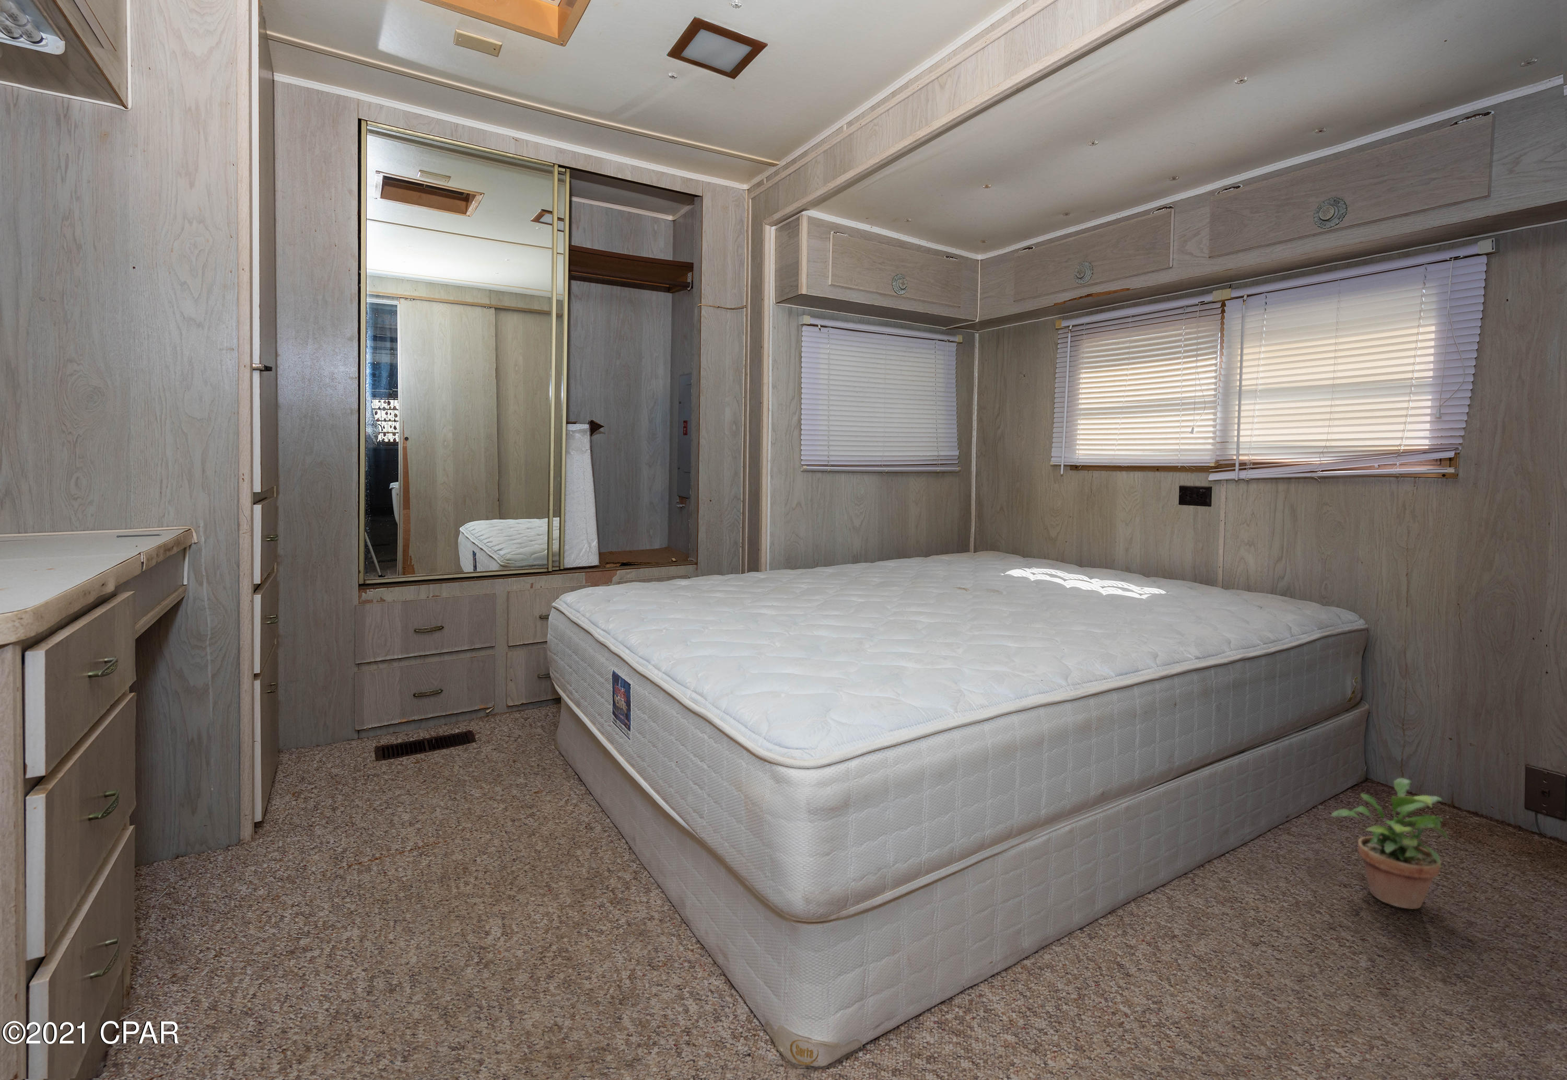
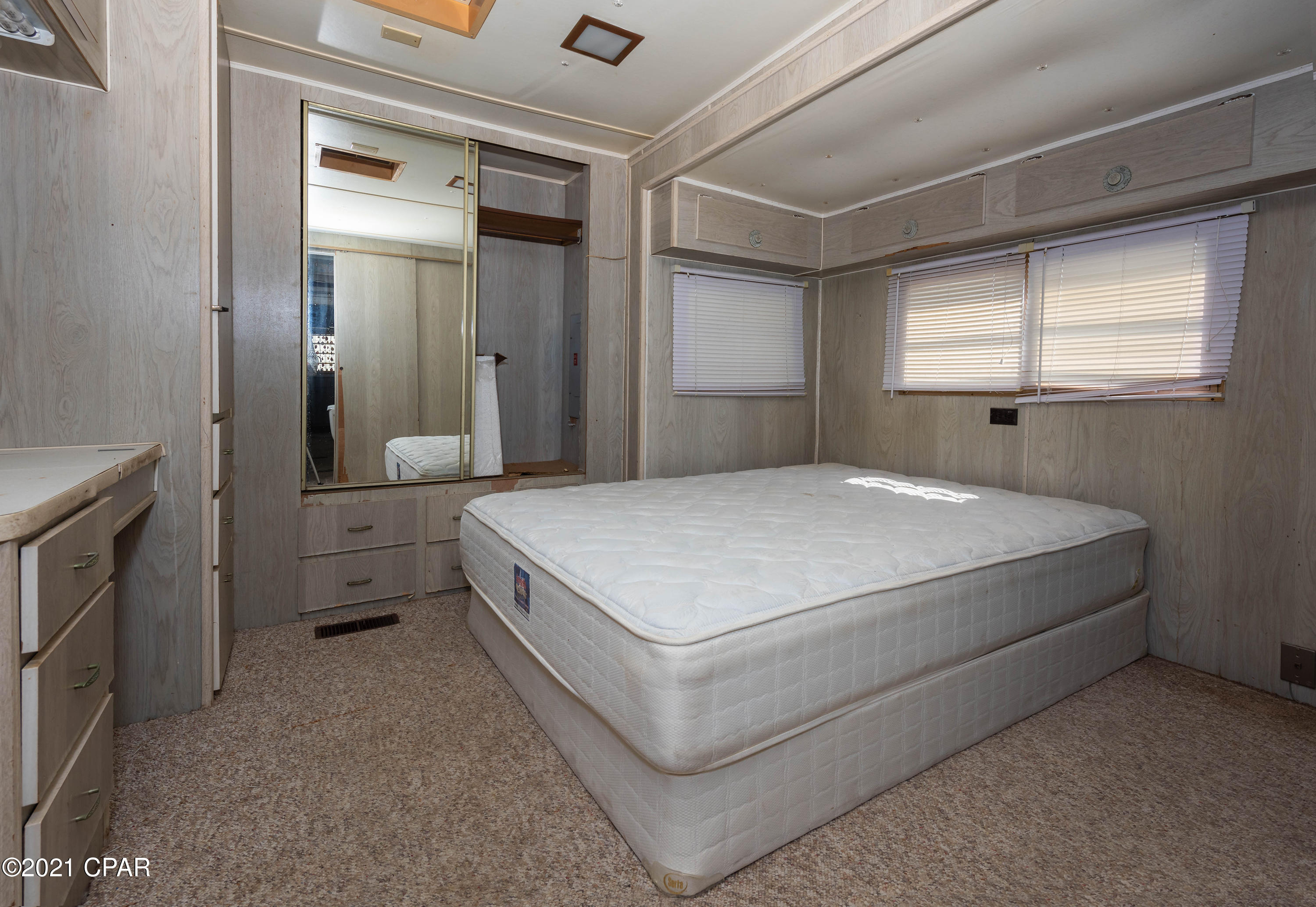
- potted plant [1331,776,1449,910]
